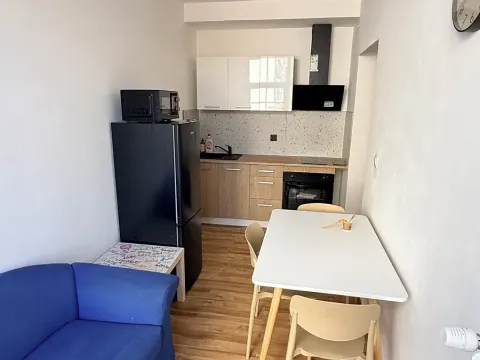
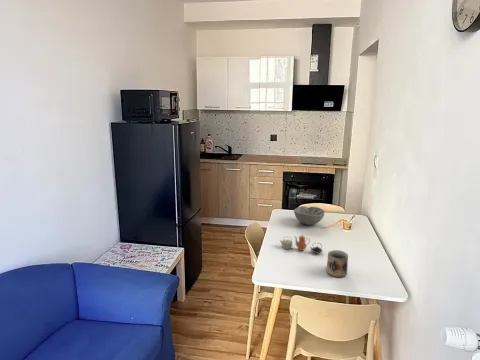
+ bowl [293,205,325,226]
+ mug [325,249,349,278]
+ teapot [279,234,324,254]
